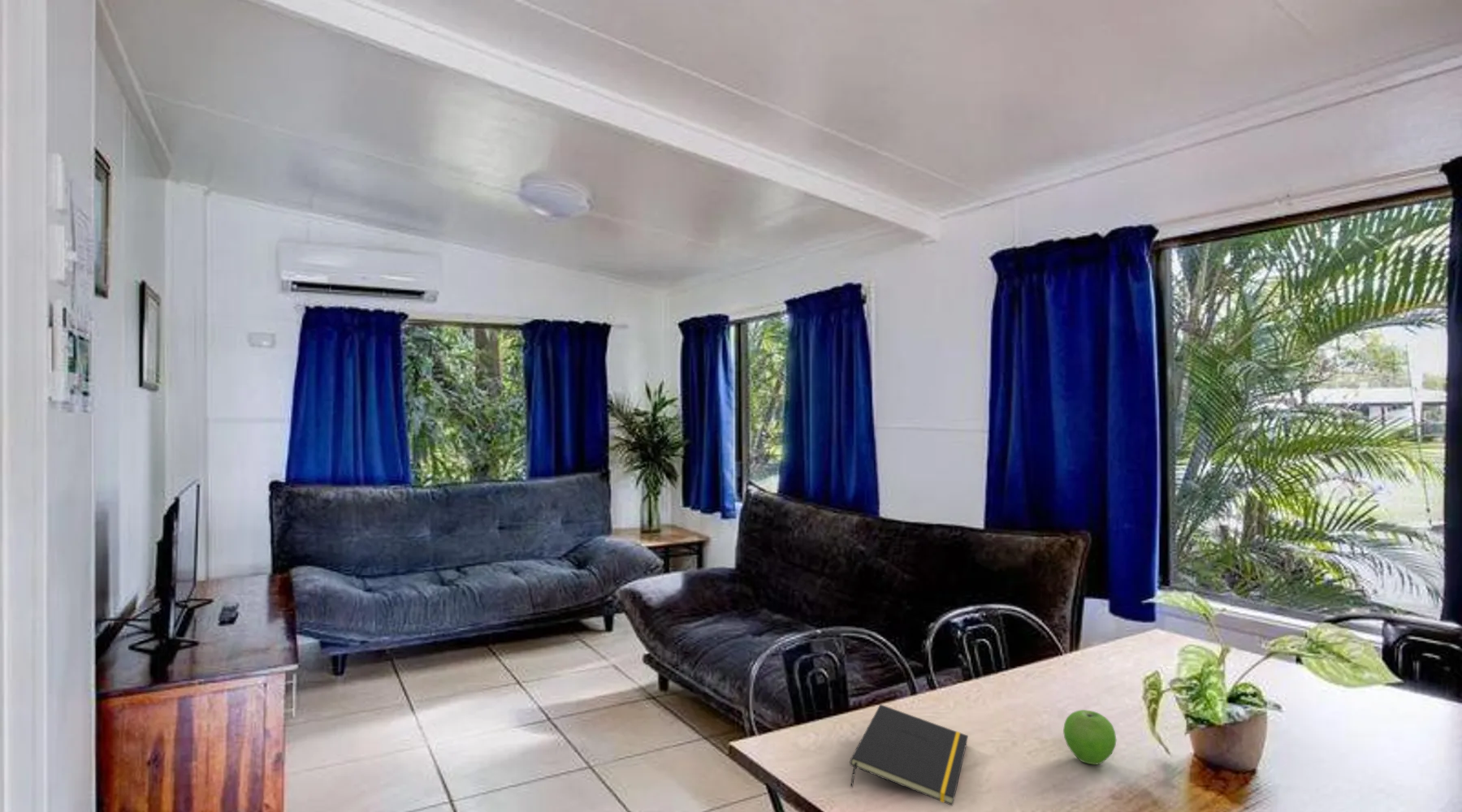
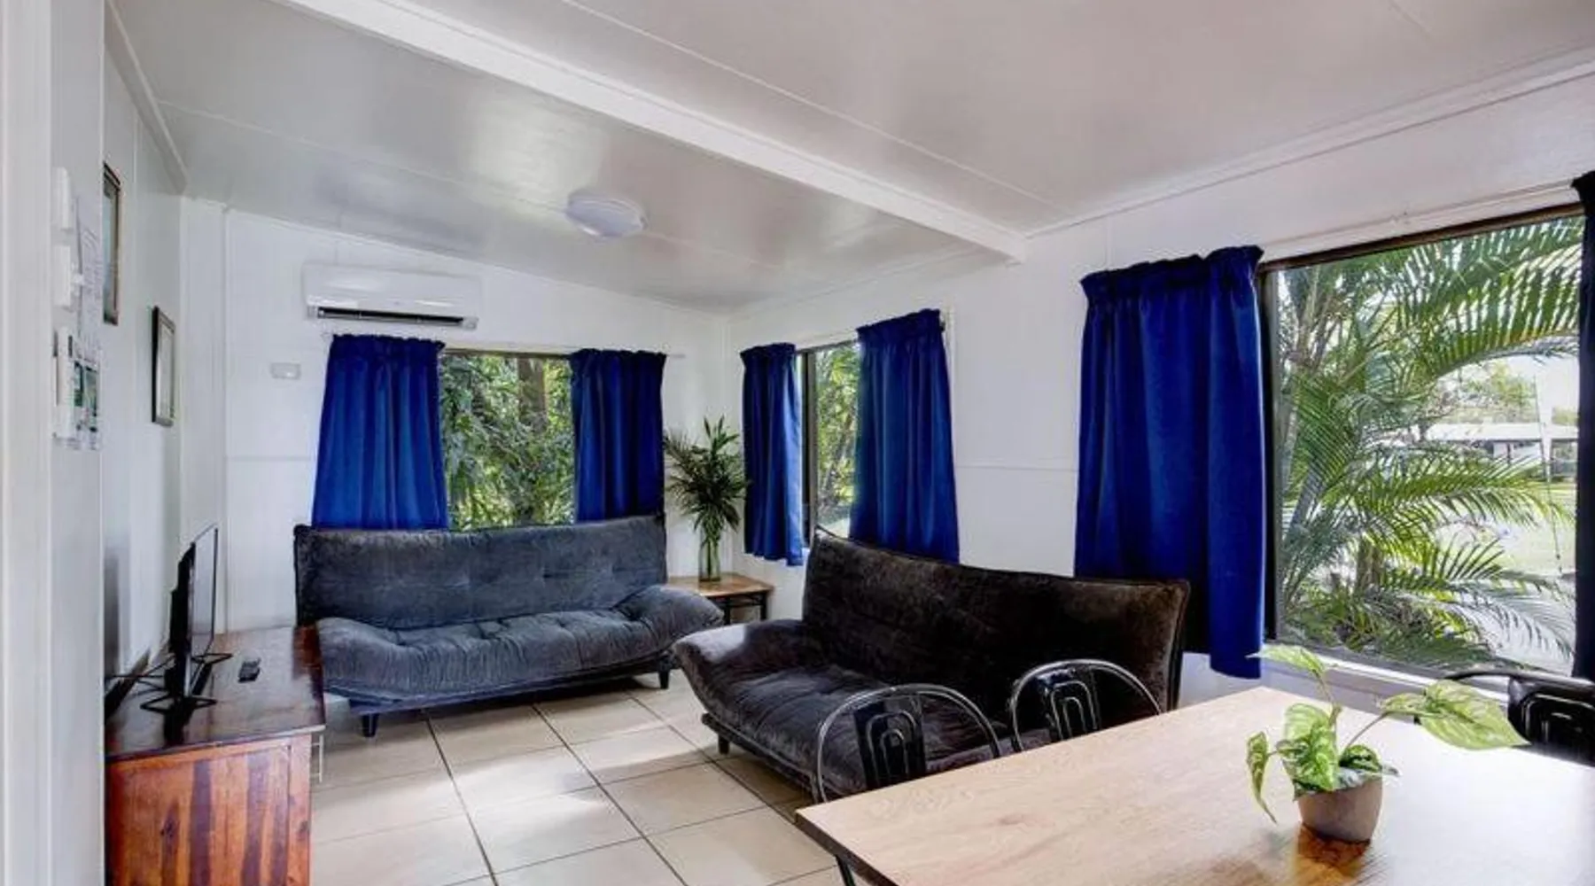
- notepad [849,704,969,806]
- fruit [1062,709,1118,765]
